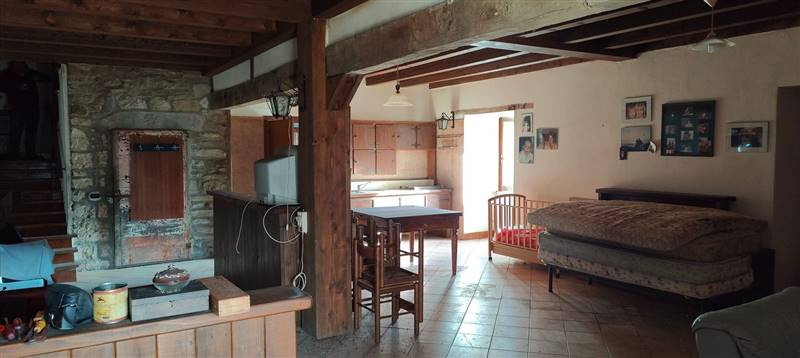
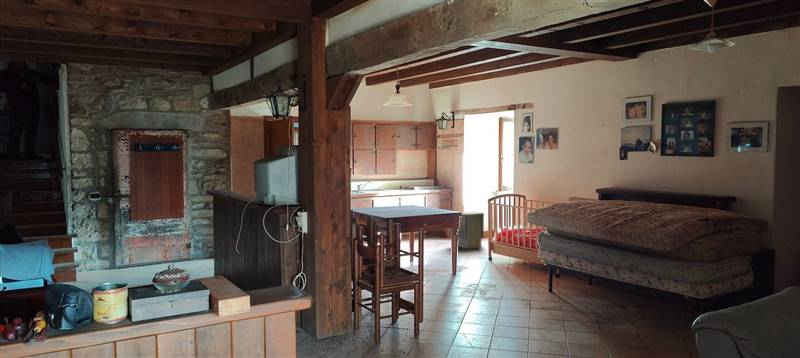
+ air purifier [457,210,485,249]
